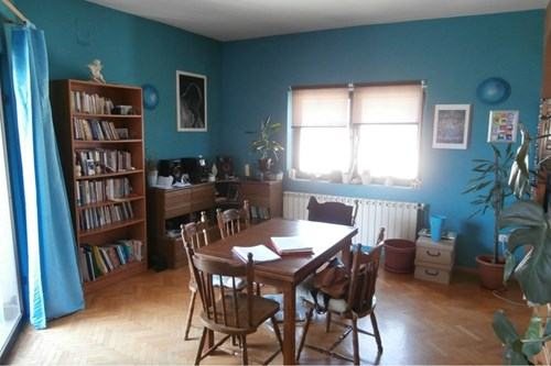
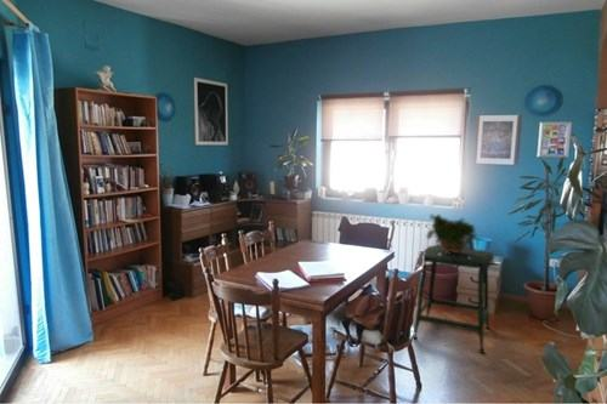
+ stool [413,244,494,354]
+ potted plant [425,214,480,254]
